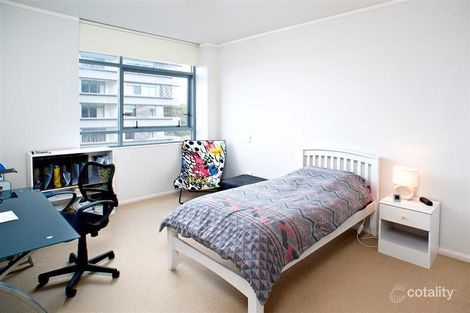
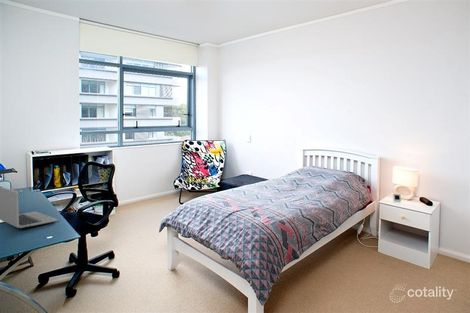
+ laptop [0,186,59,229]
